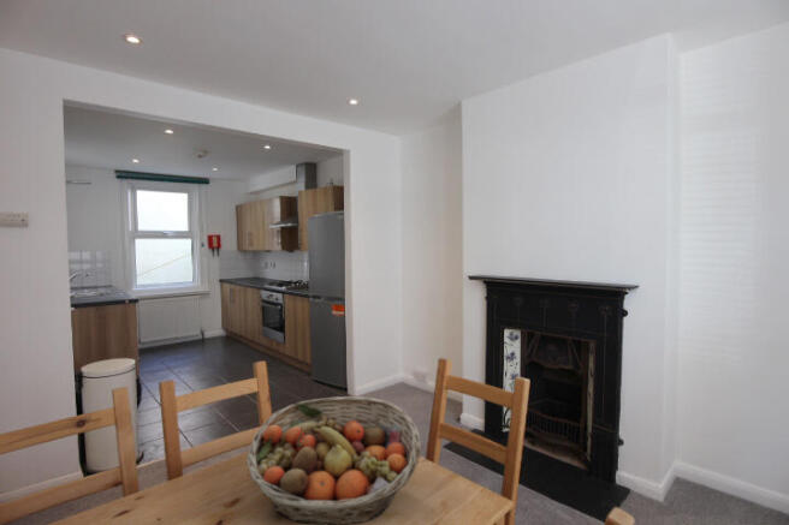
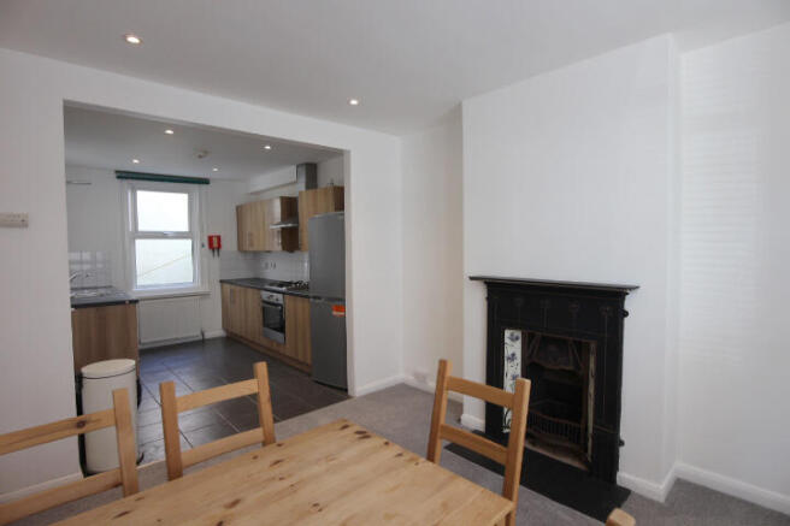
- fruit basket [245,395,422,525]
